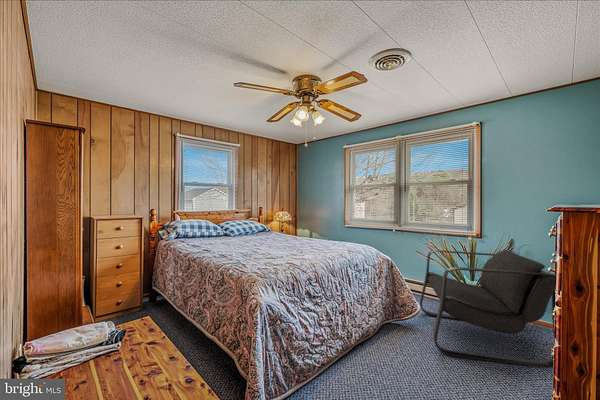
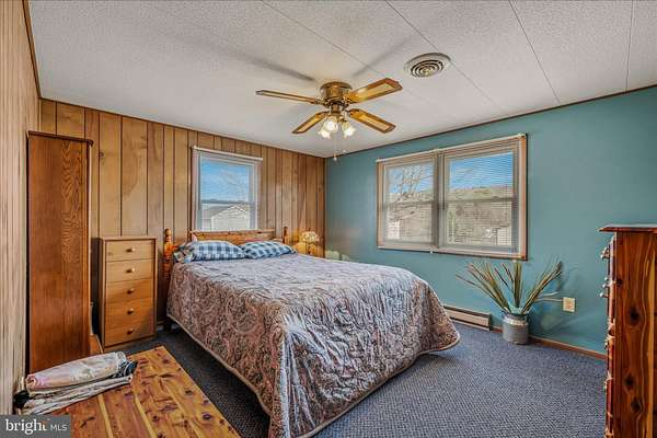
- armchair [419,249,556,369]
